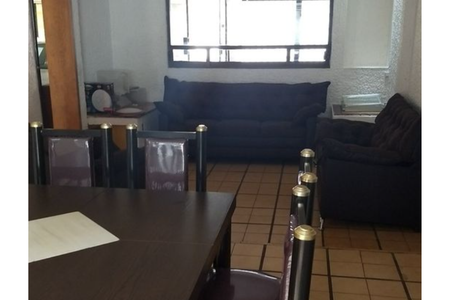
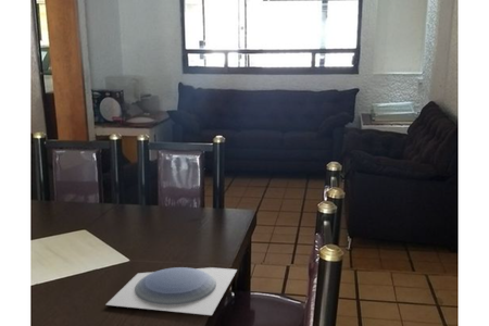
+ plate [104,266,238,316]
